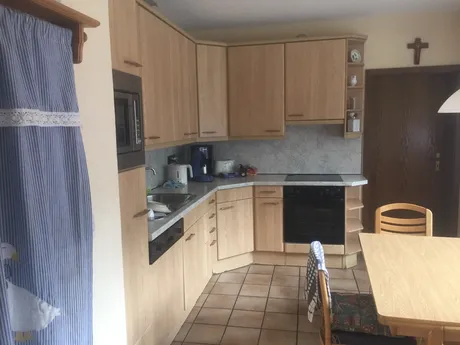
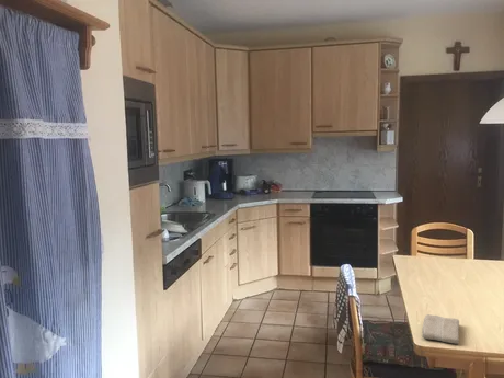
+ washcloth [421,313,460,345]
